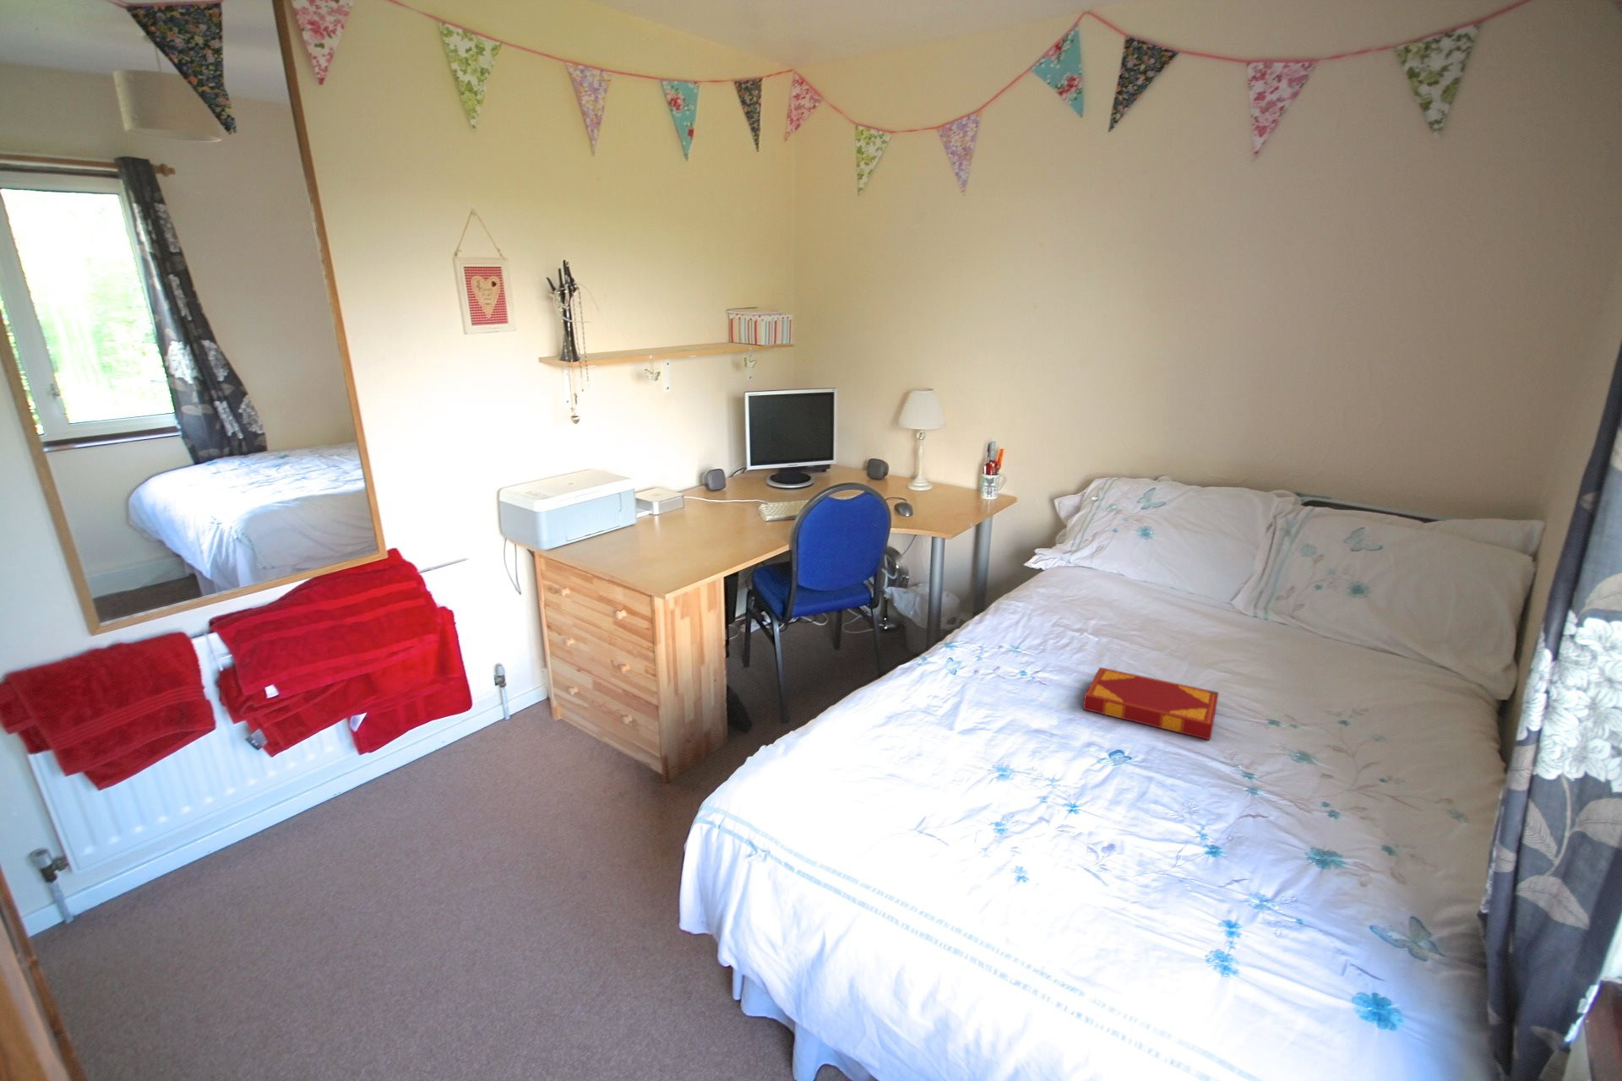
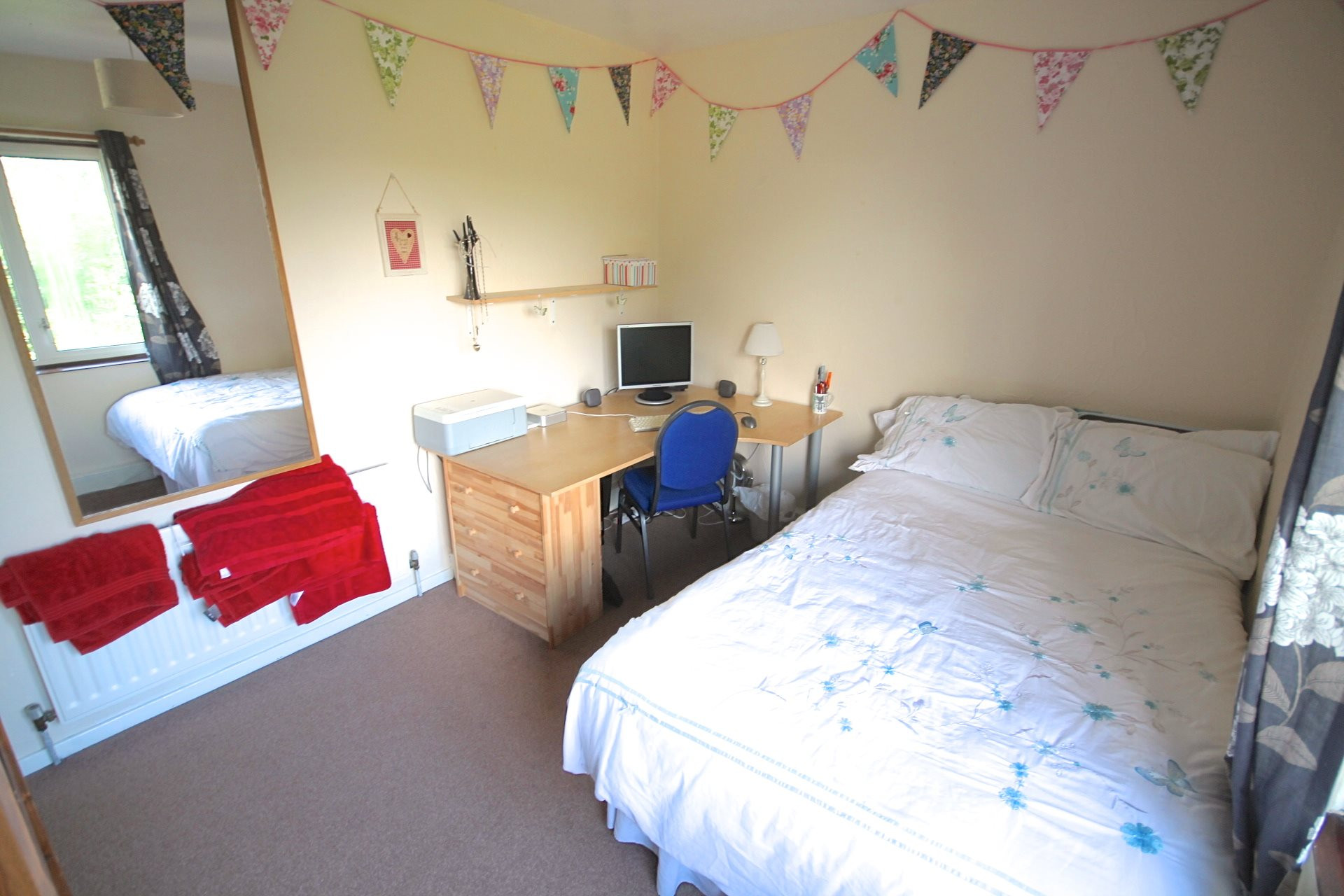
- hardback book [1083,666,1219,741]
